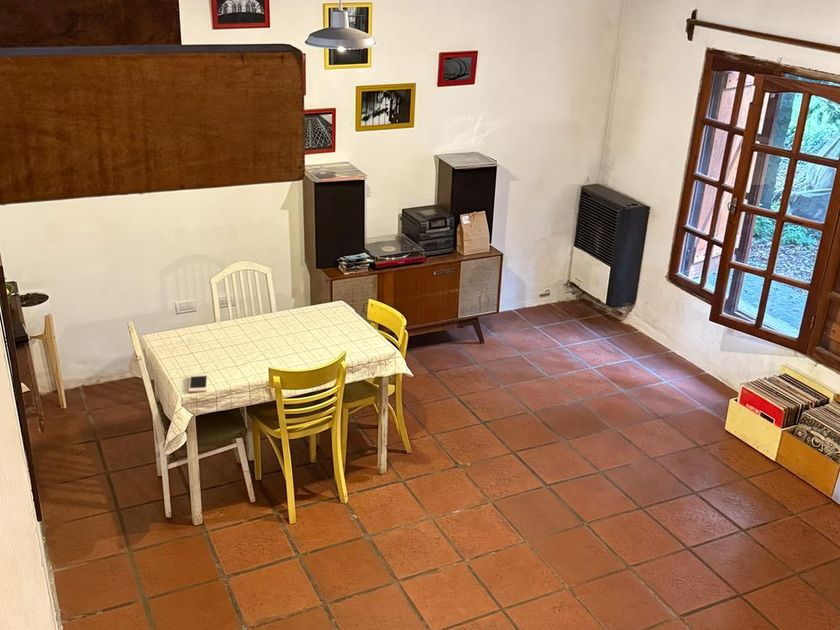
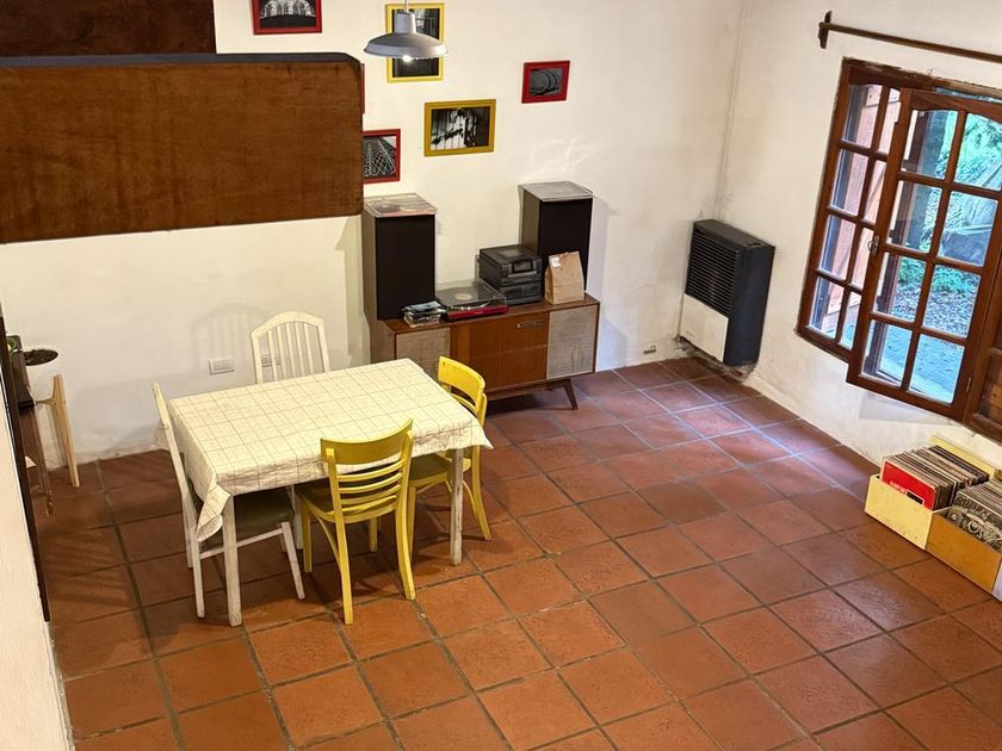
- cell phone [188,373,209,393]
